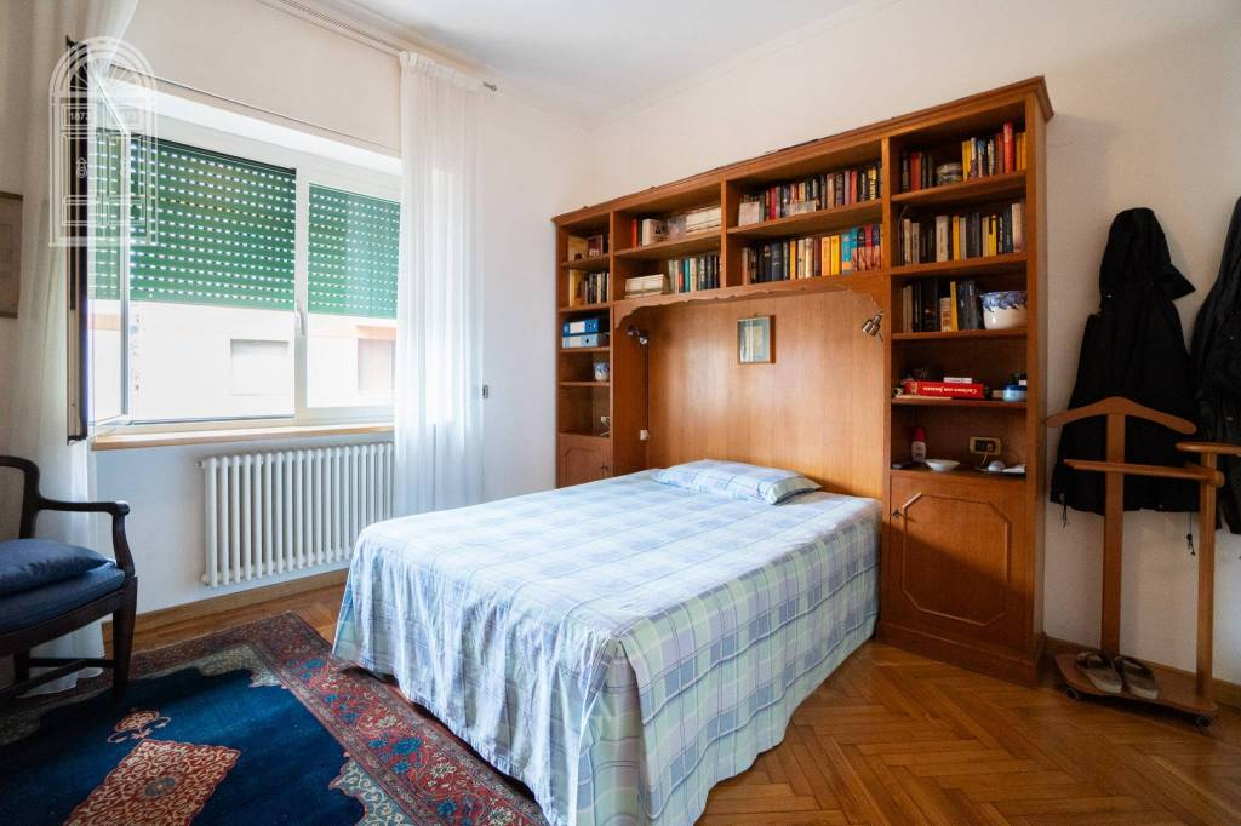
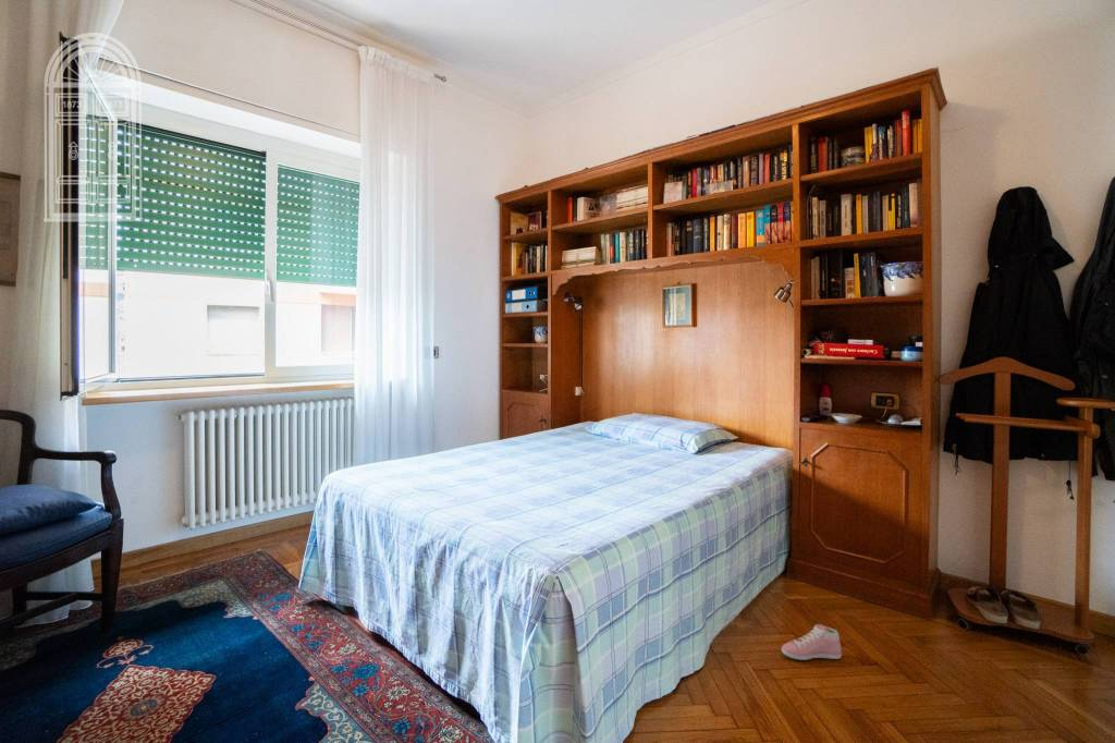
+ sneaker [781,623,843,661]
